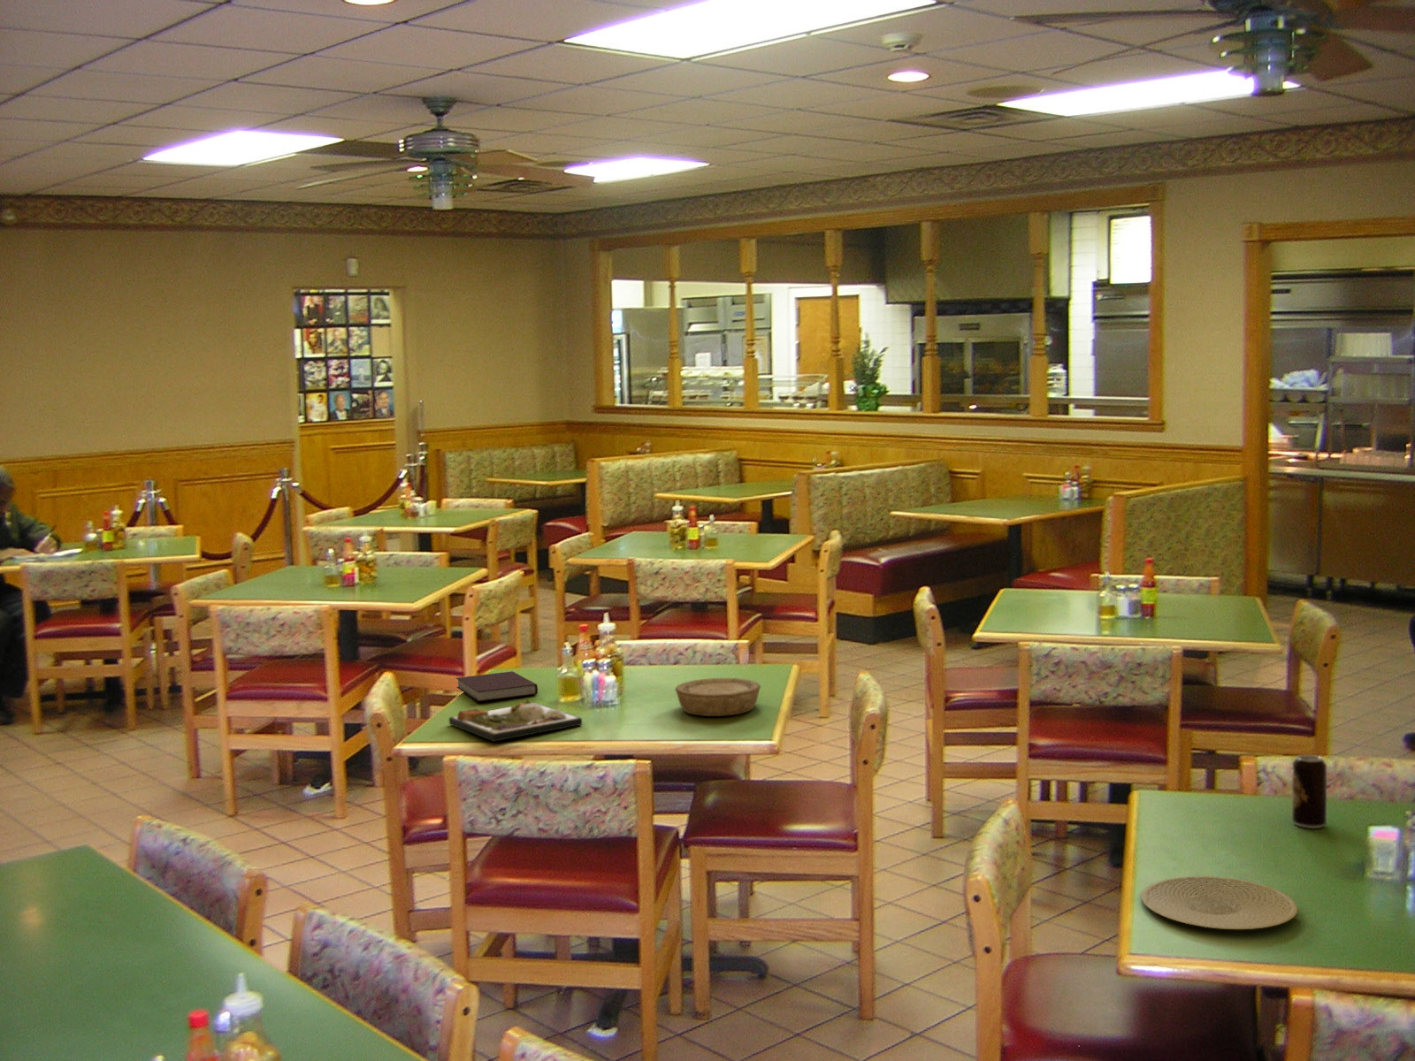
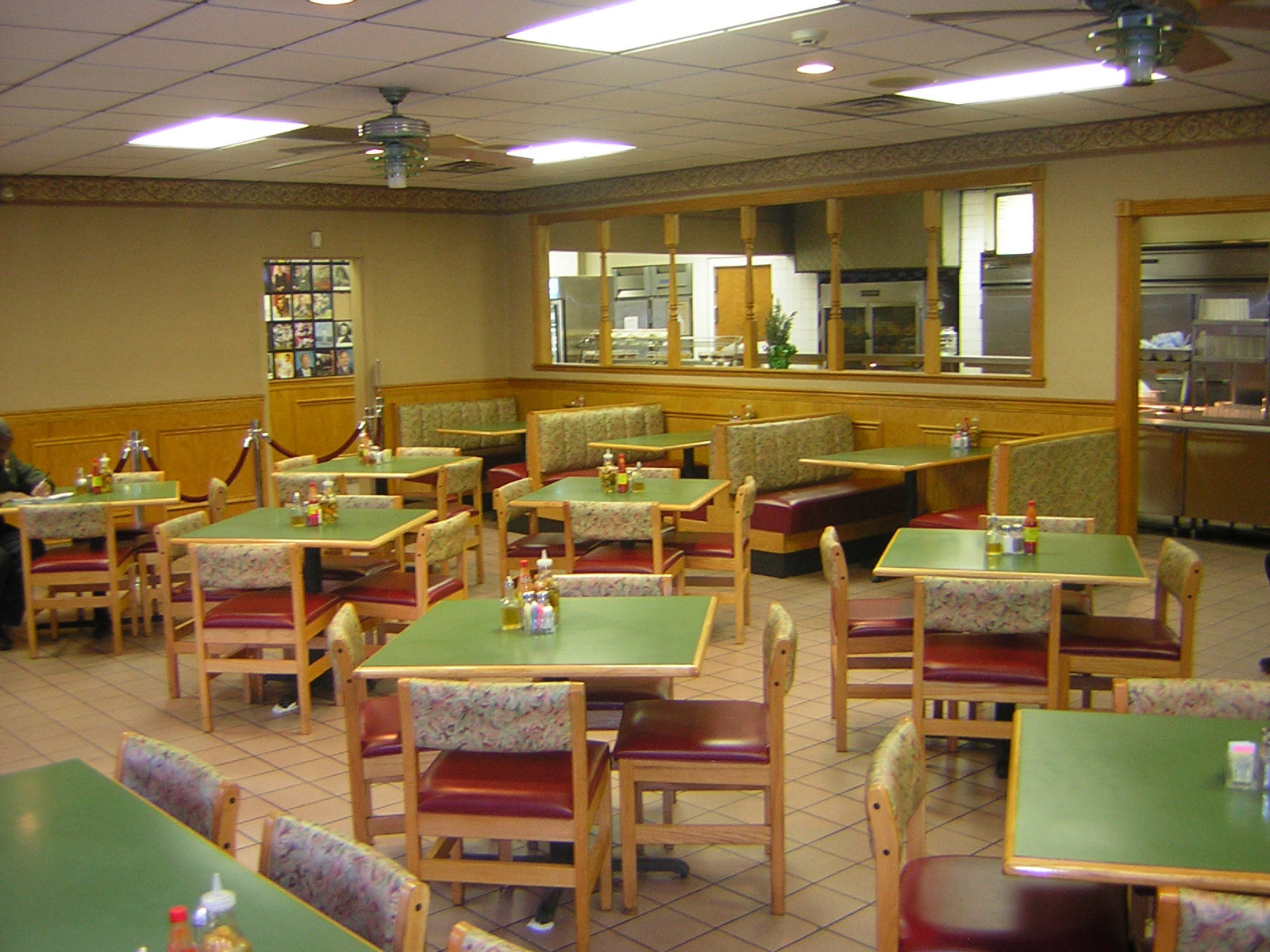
- bowl [674,678,761,717]
- plate [1141,875,1299,931]
- dinner plate [448,699,583,742]
- beverage can [1291,755,1327,829]
- notebook [456,670,538,702]
